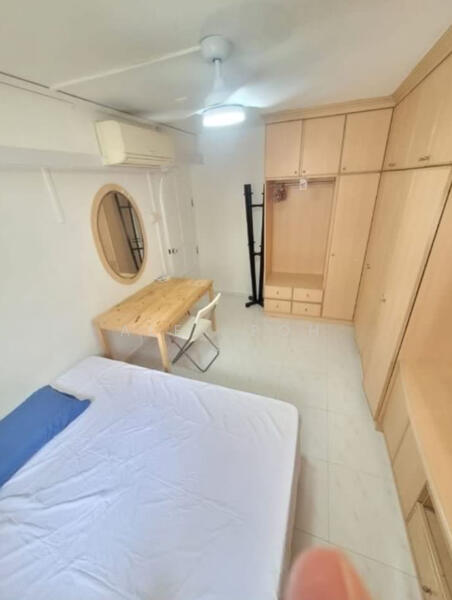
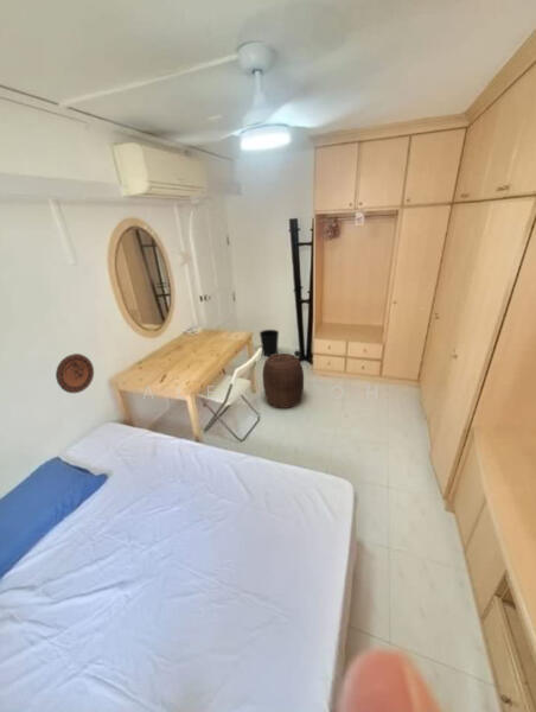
+ wastebasket [259,329,280,357]
+ decorative plate [55,352,95,394]
+ stool [262,352,305,409]
